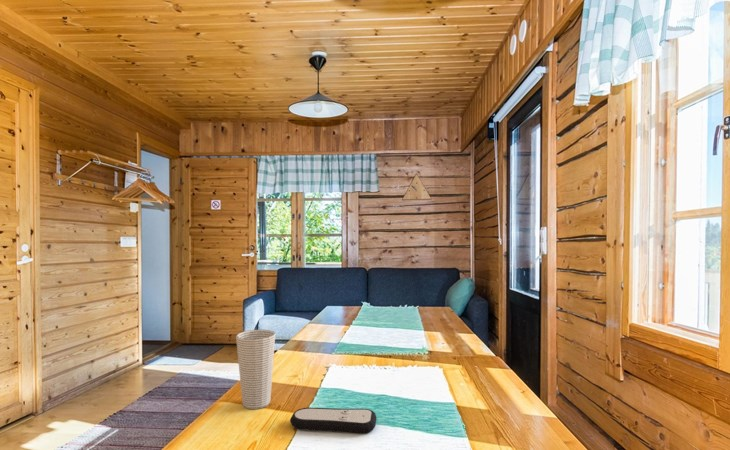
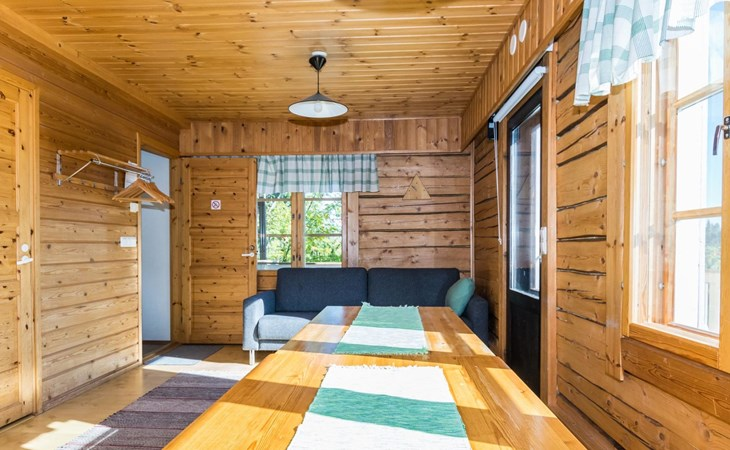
- cup [235,329,276,410]
- remote control [289,407,378,434]
